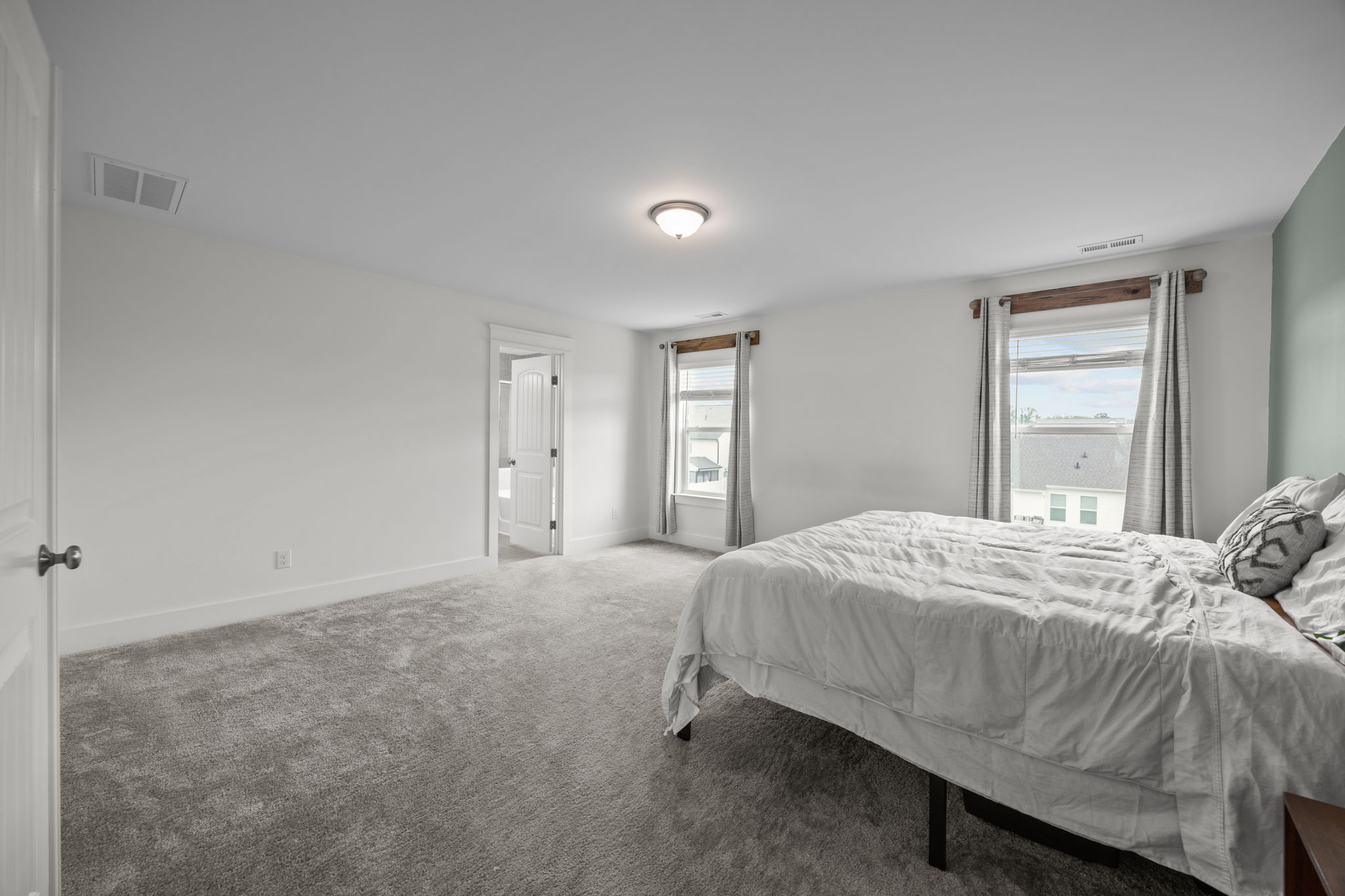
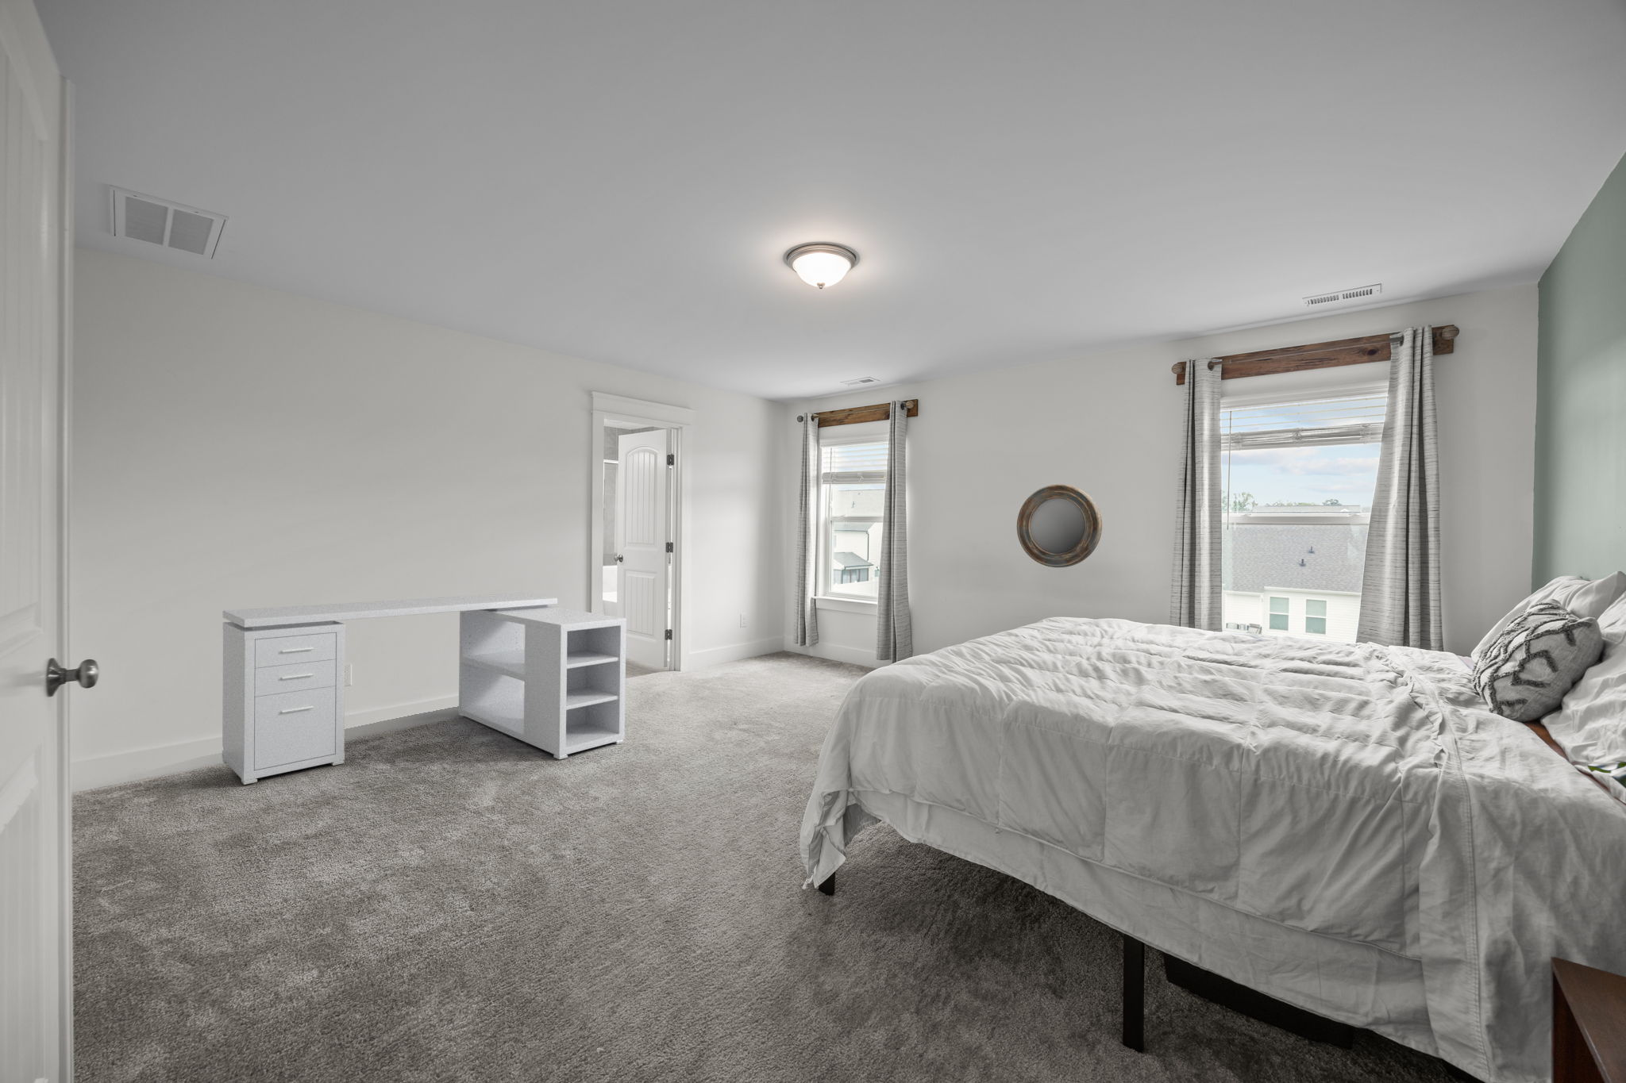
+ home mirror [1017,483,1103,568]
+ desk [221,592,627,786]
